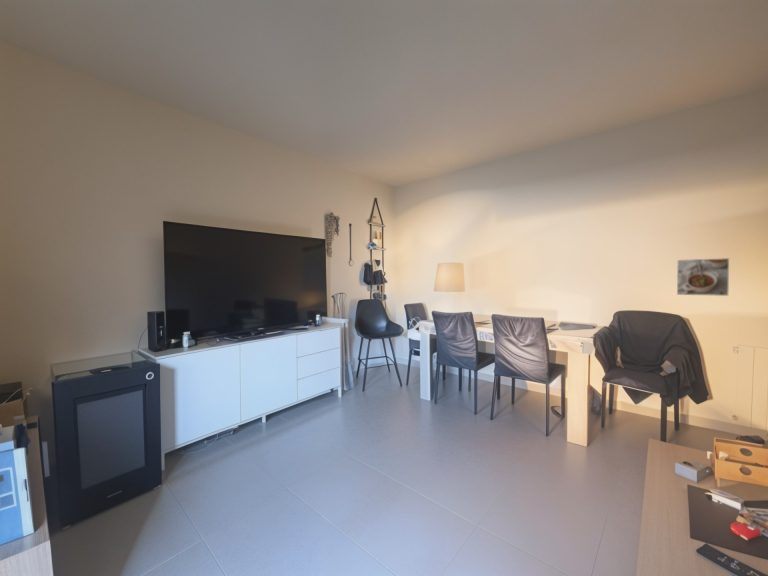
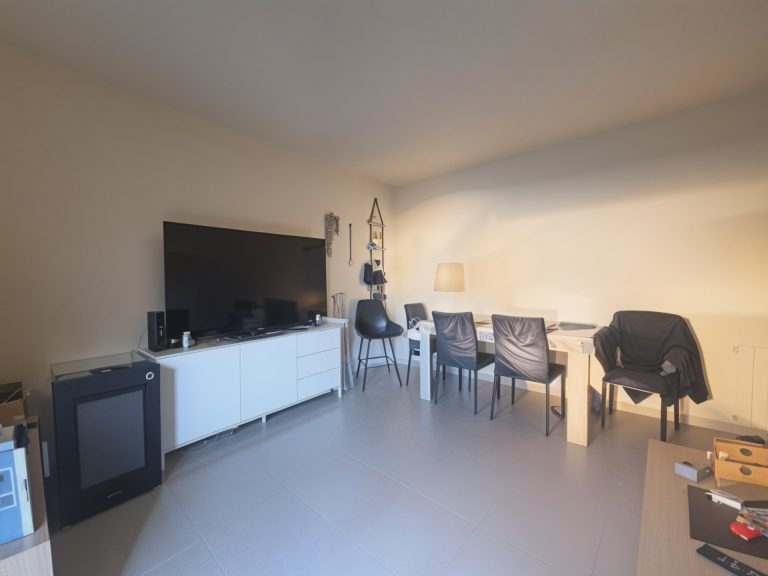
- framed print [676,257,730,297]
